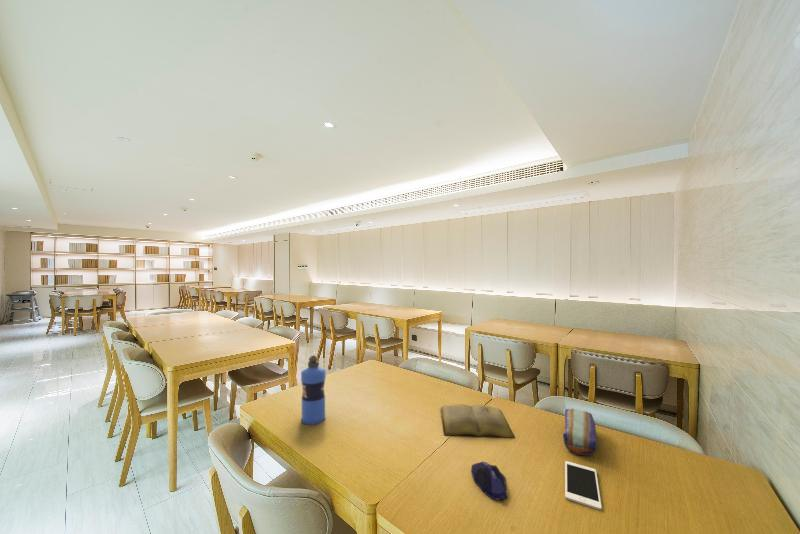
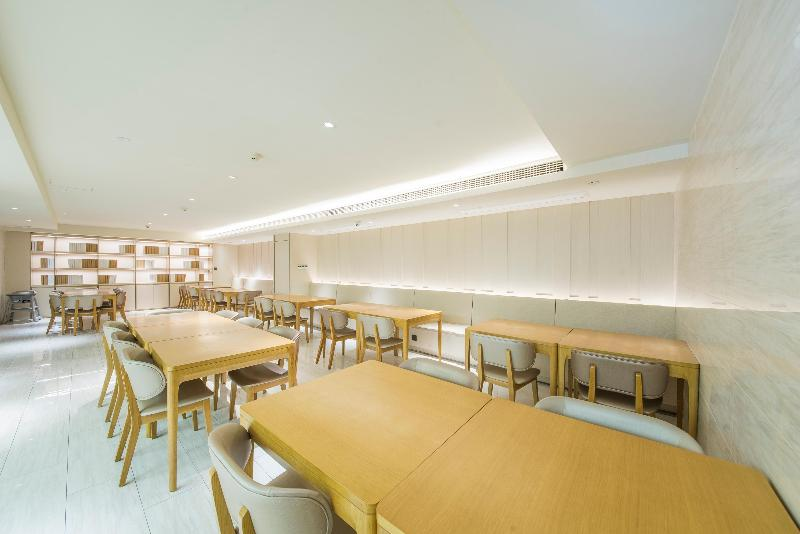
- pencil case [562,407,598,457]
- computer mouse [470,461,509,501]
- water bottle [300,355,327,426]
- book [440,403,516,439]
- cell phone [564,460,603,511]
